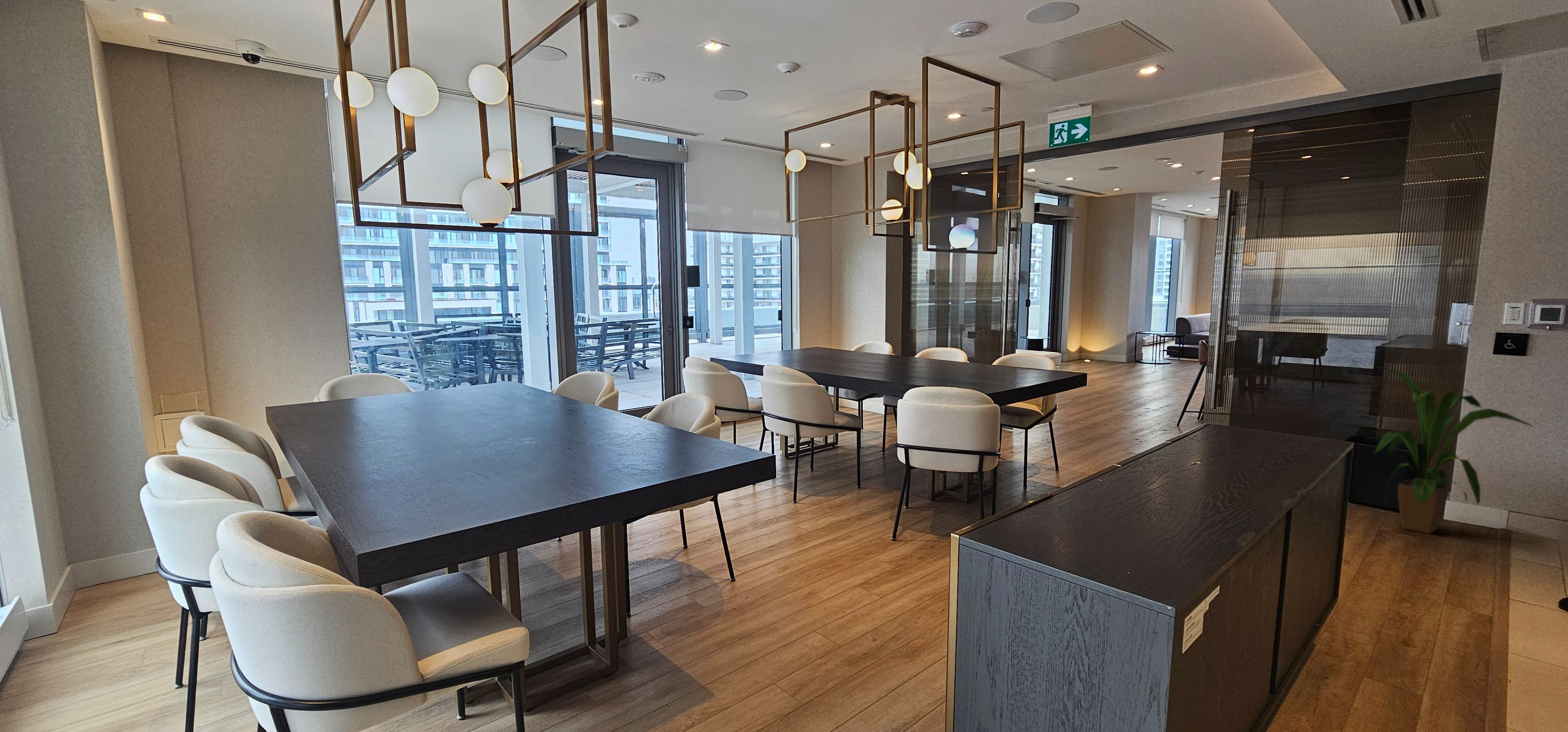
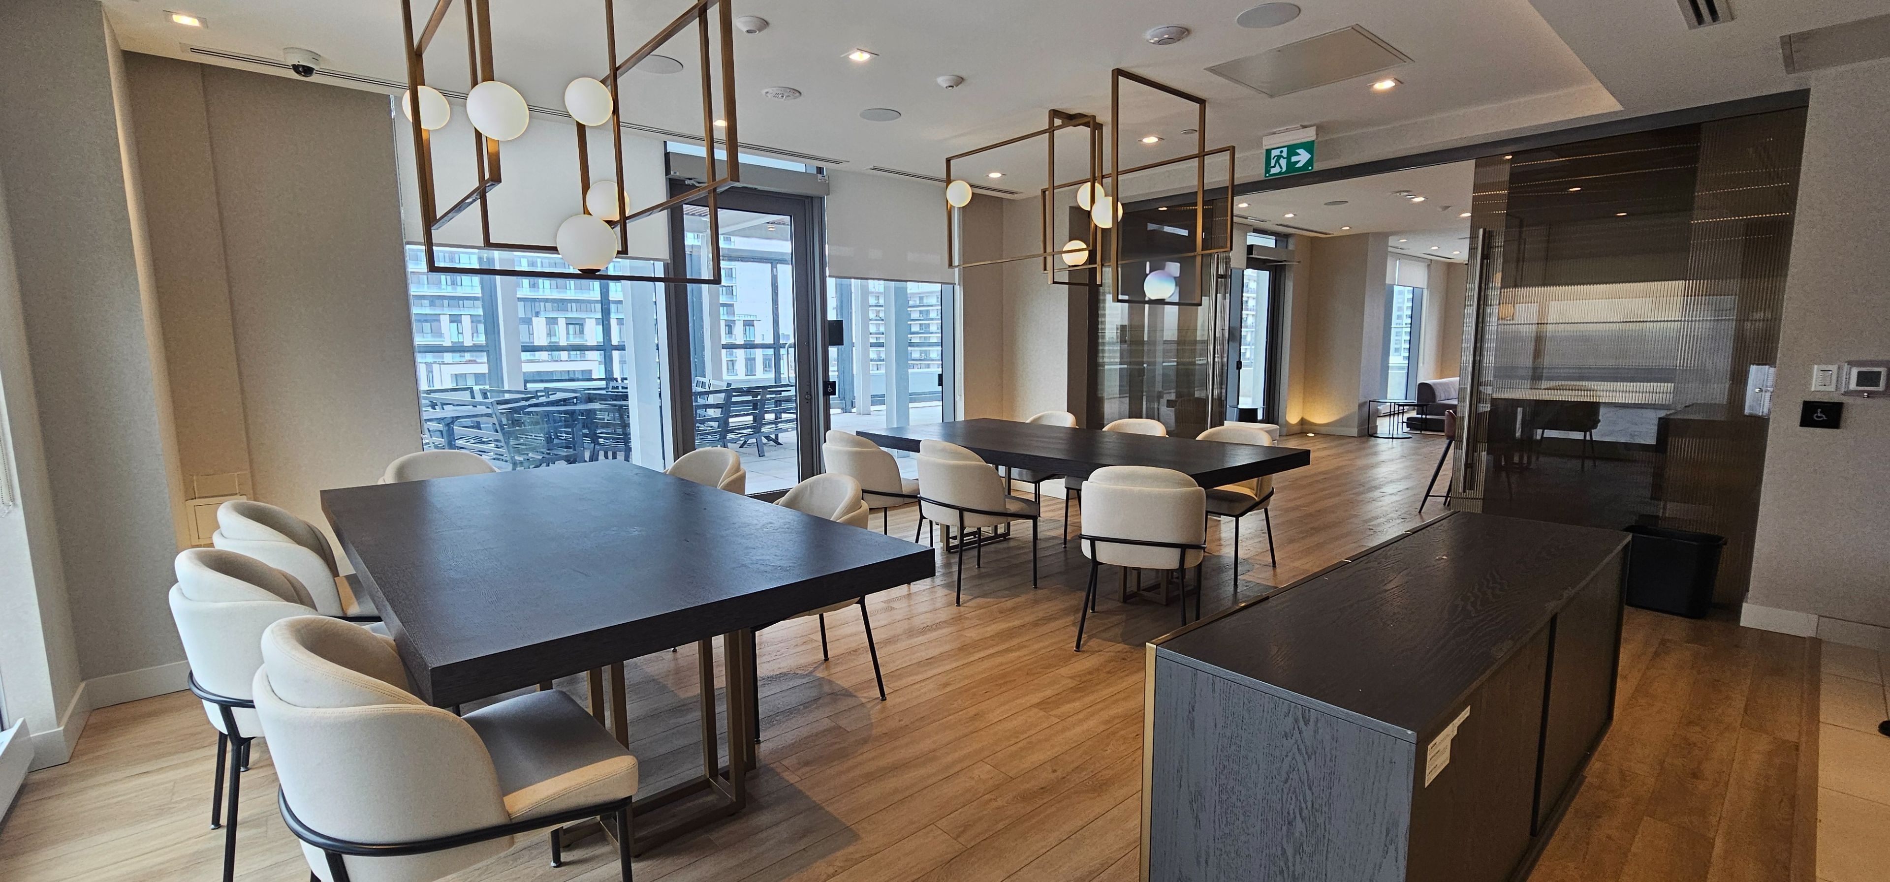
- house plant [1372,367,1536,534]
